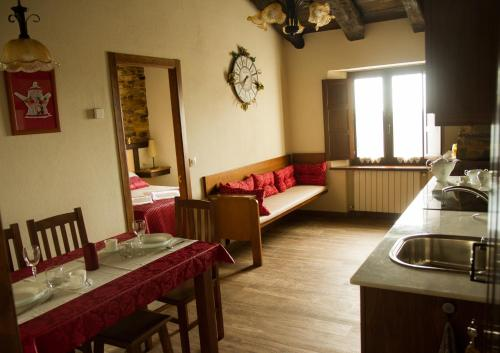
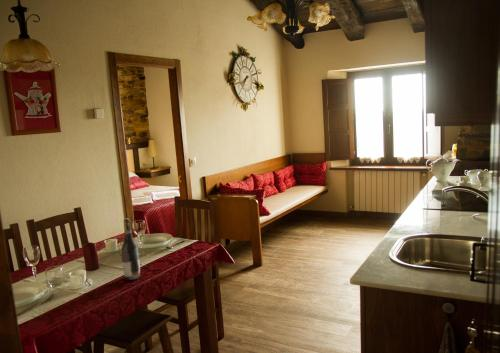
+ wine bottle [121,217,141,281]
